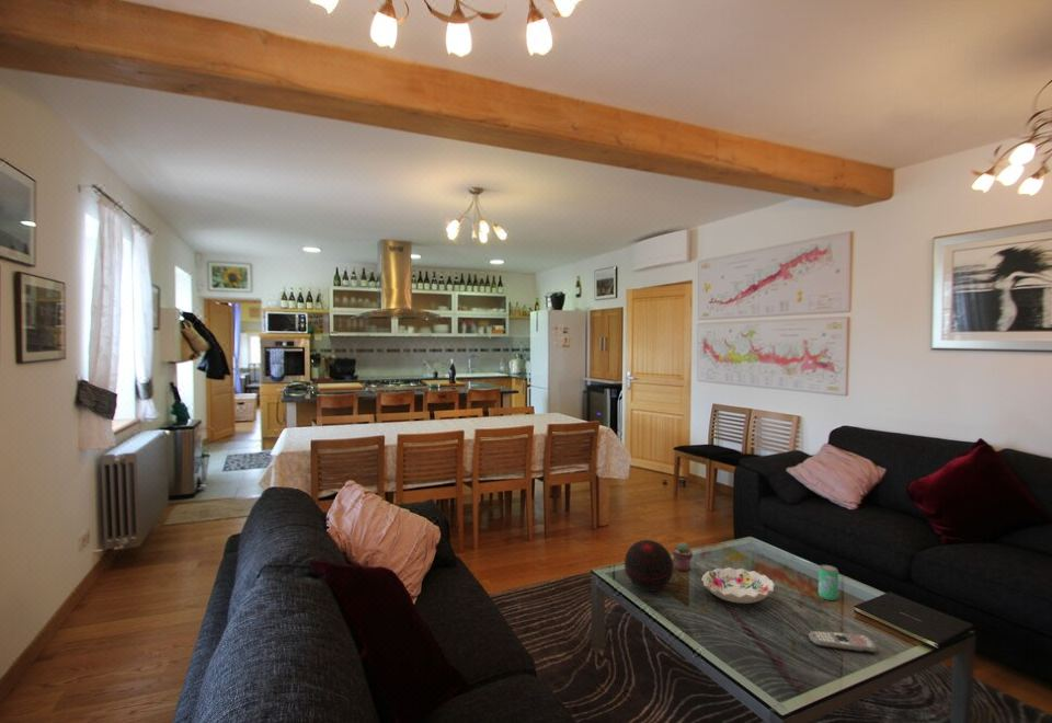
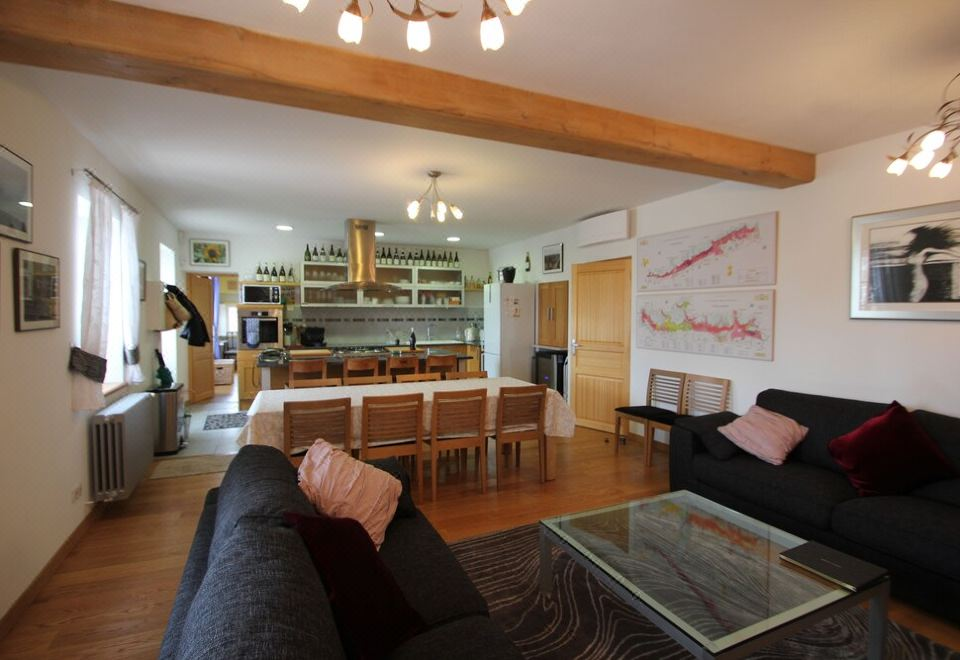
- beverage can [817,564,839,601]
- decorative orb [624,539,674,592]
- remote control [808,630,878,654]
- decorative bowl [700,566,776,605]
- potted succulent [672,541,694,572]
